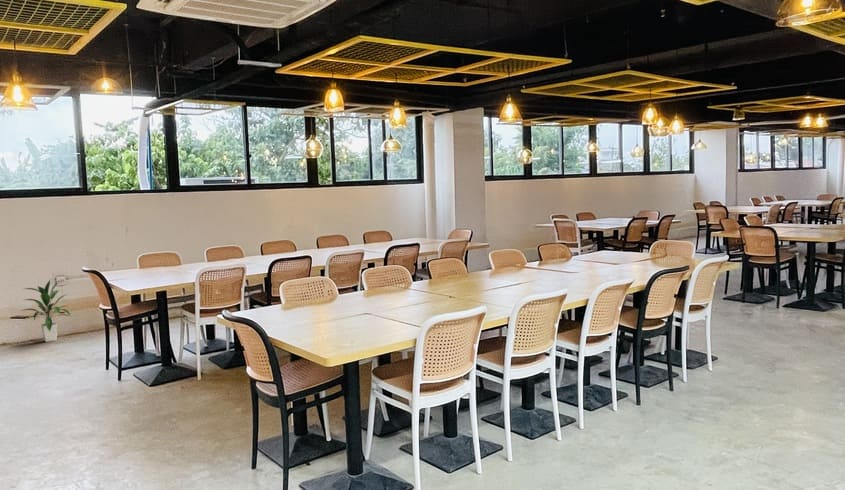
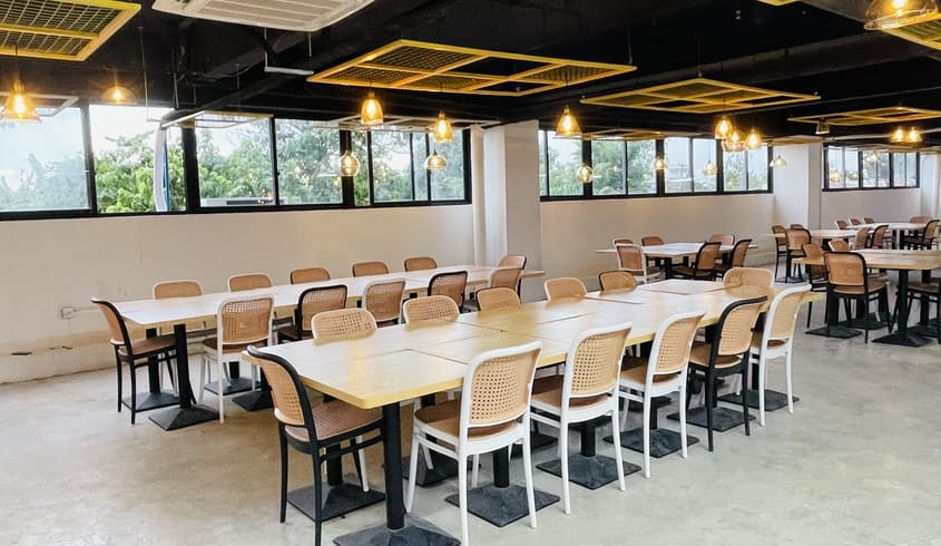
- indoor plant [20,277,72,343]
